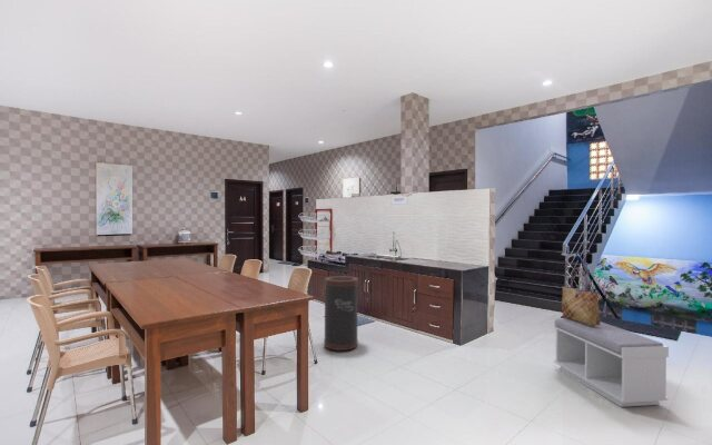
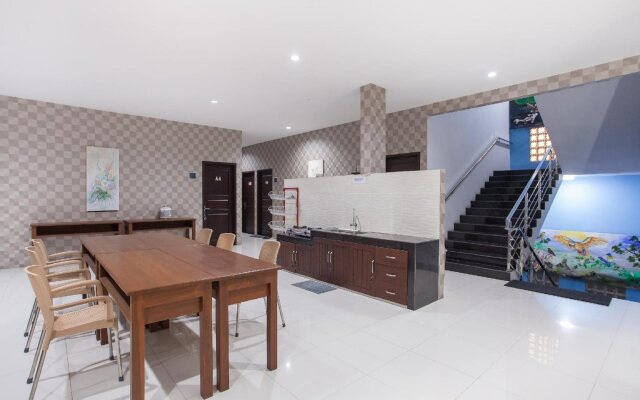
- tote bag [561,267,601,326]
- bench [553,317,670,408]
- trash can [323,275,359,352]
